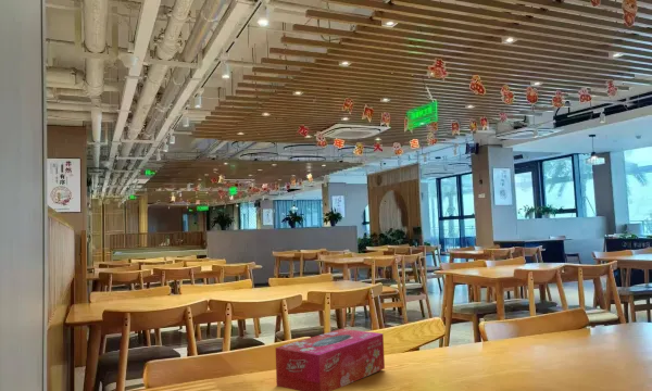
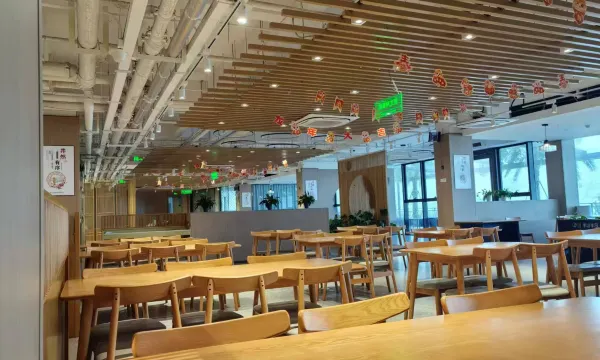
- tissue box [275,328,386,391]
